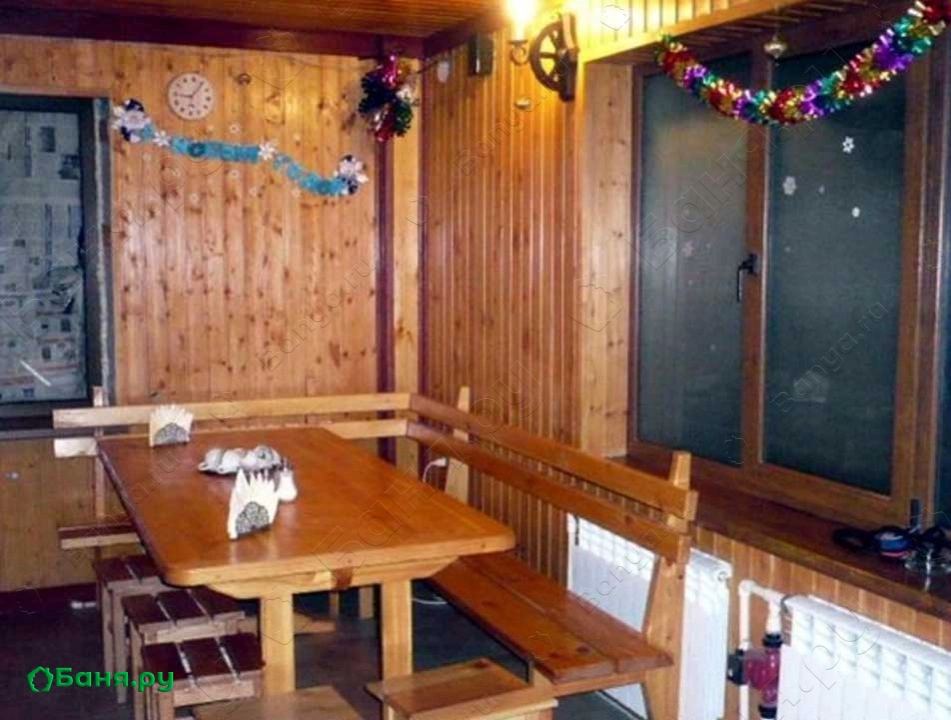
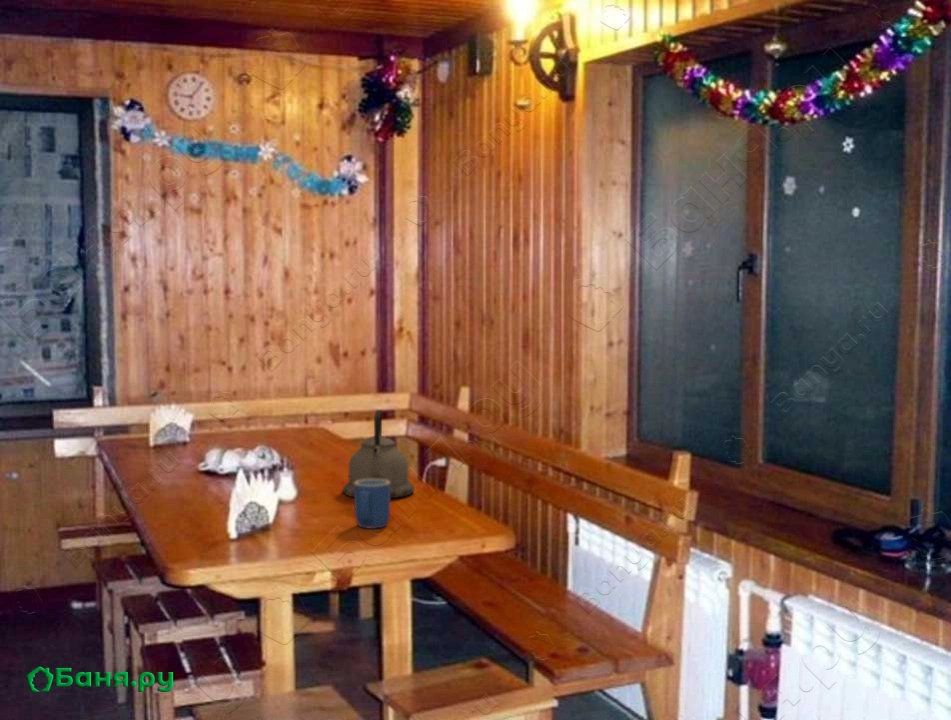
+ kettle [342,410,415,499]
+ mug [353,479,391,530]
